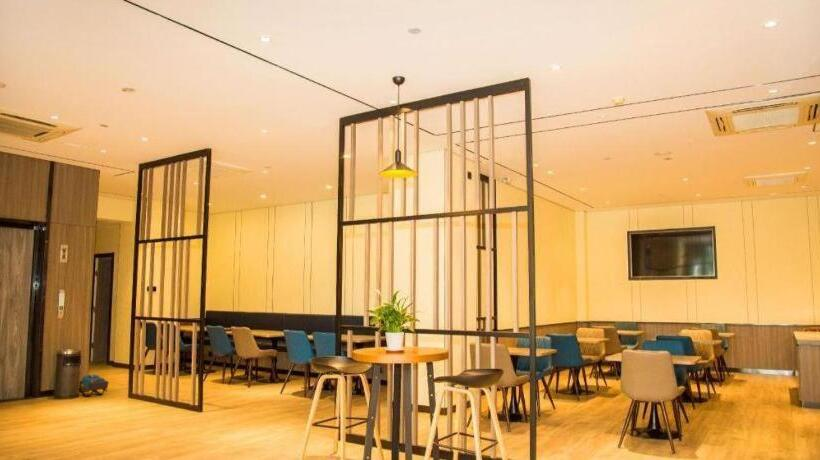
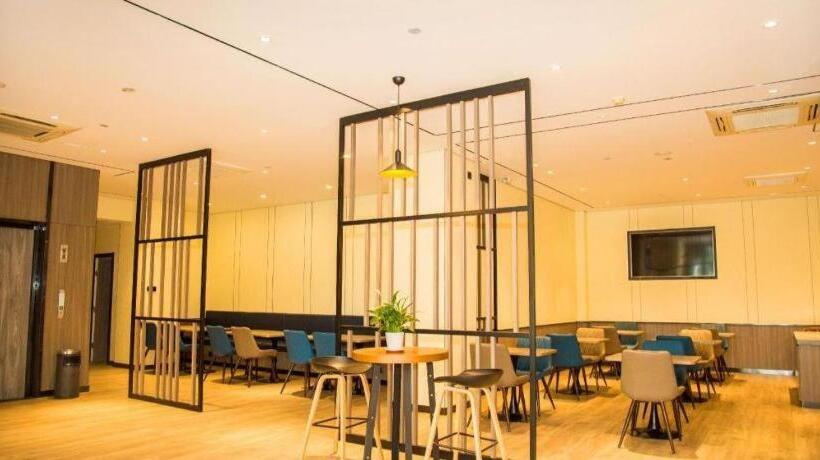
- backpack [78,374,110,398]
